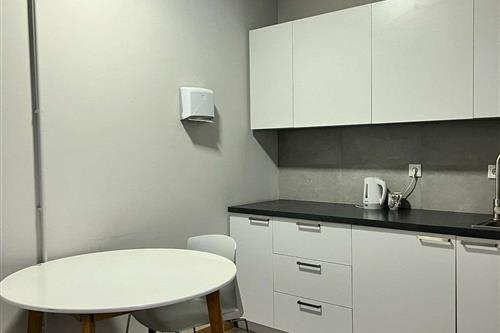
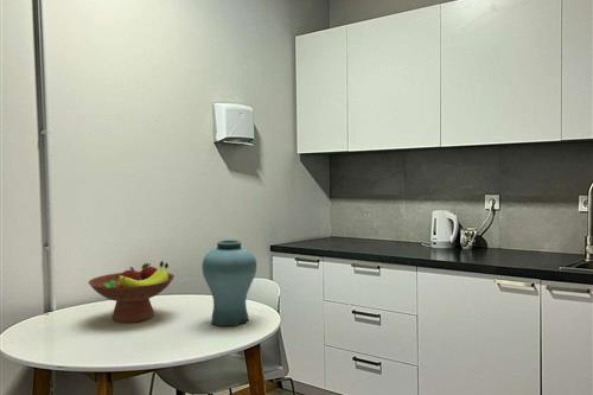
+ vase [202,238,257,327]
+ fruit bowl [88,260,176,324]
